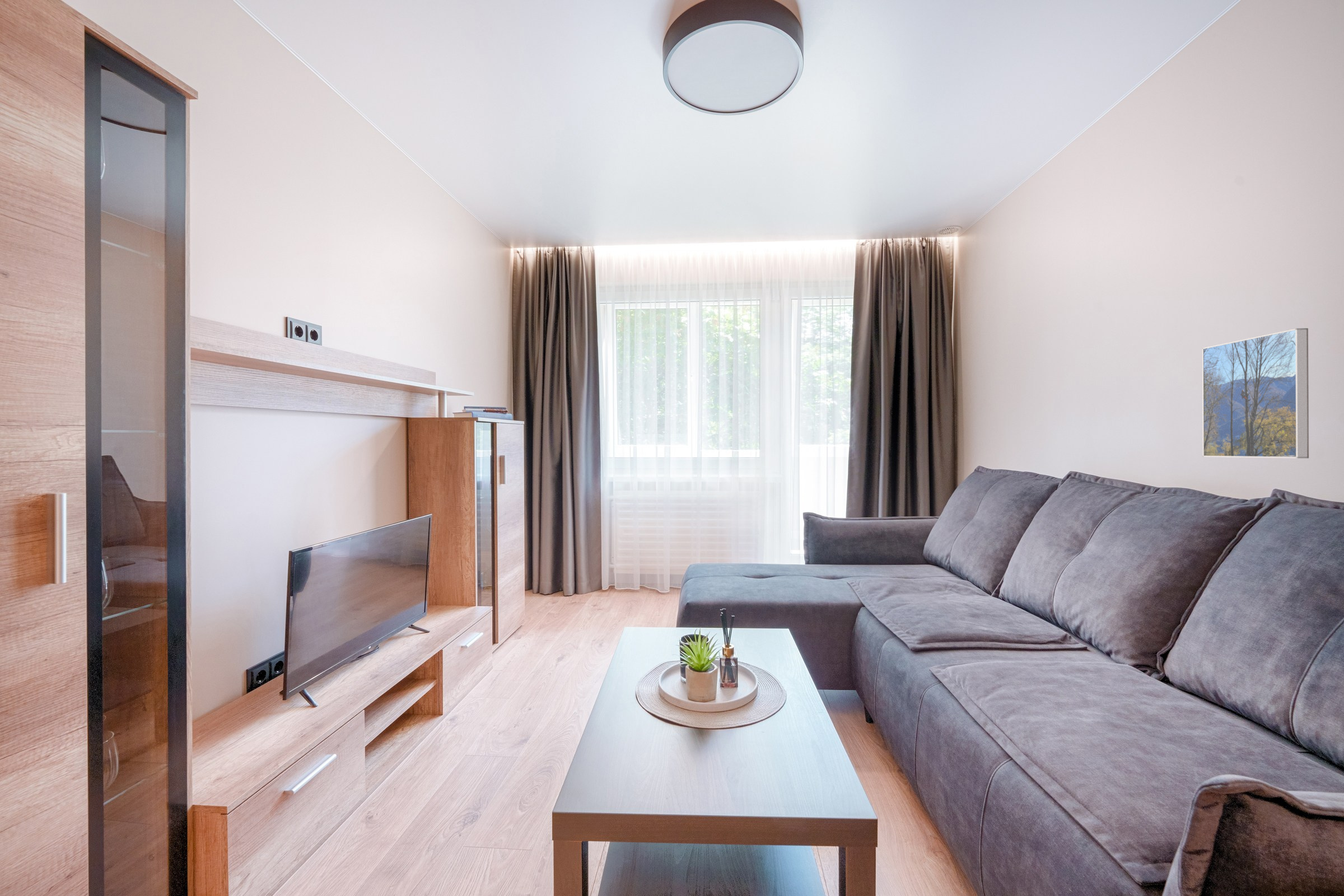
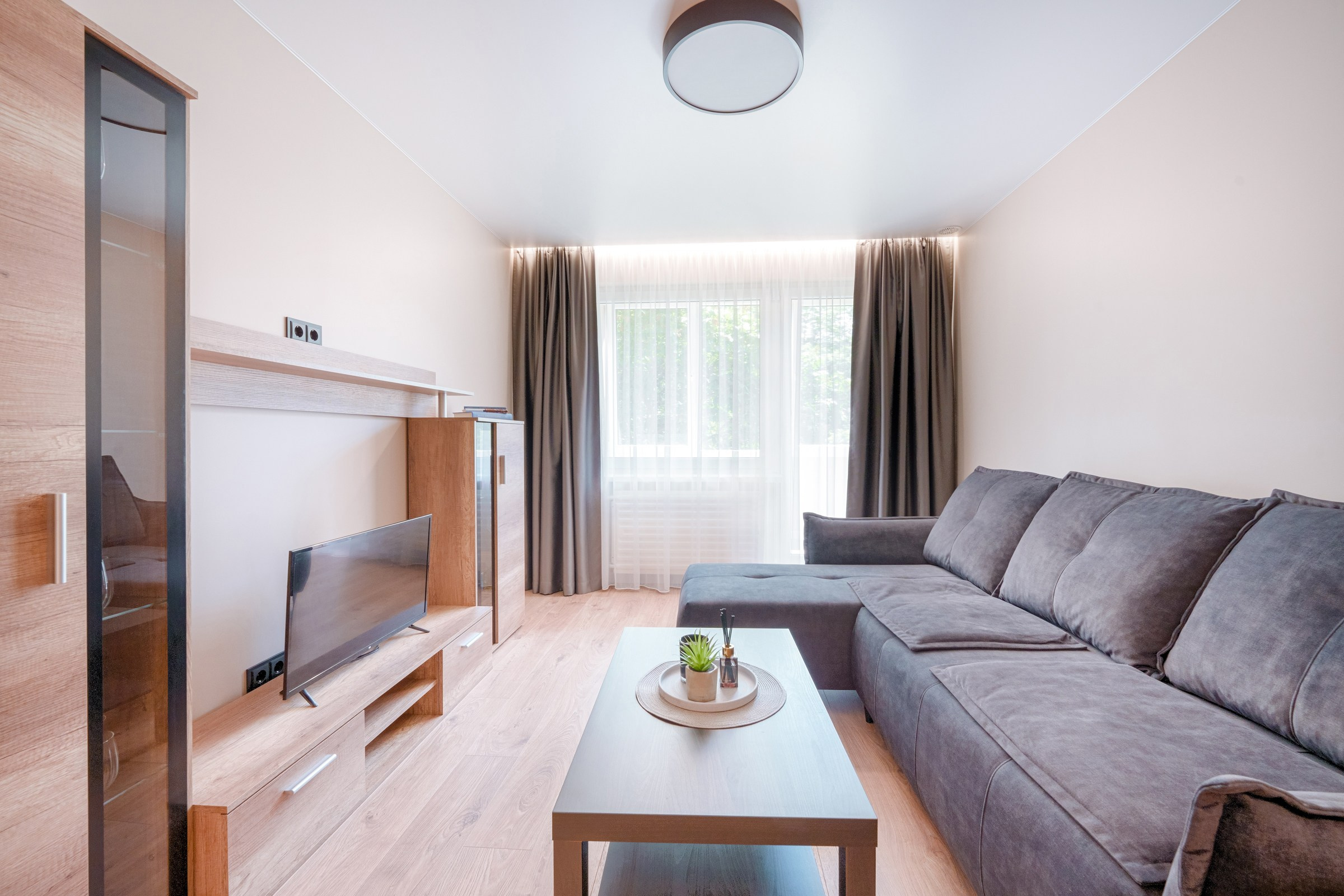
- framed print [1202,328,1309,459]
